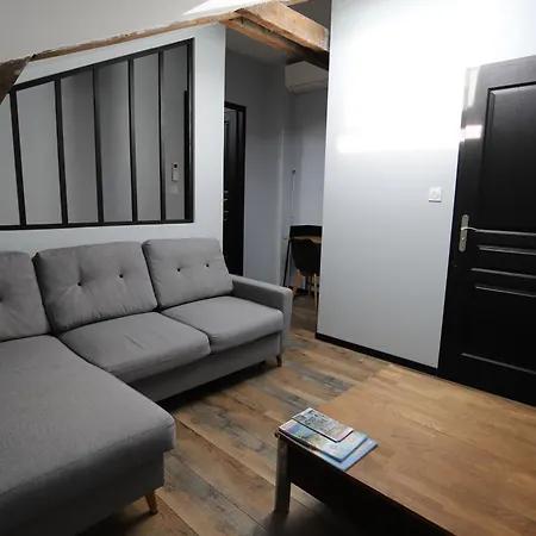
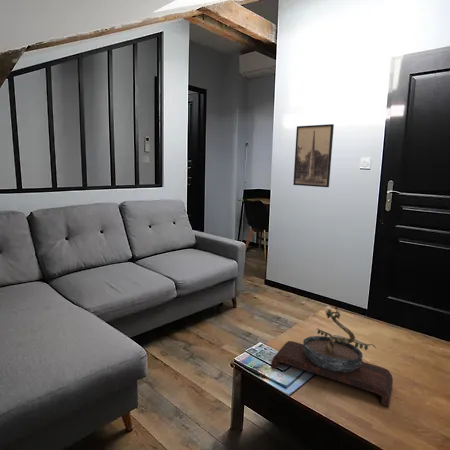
+ bonsai tree [270,306,394,408]
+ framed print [292,123,335,188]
